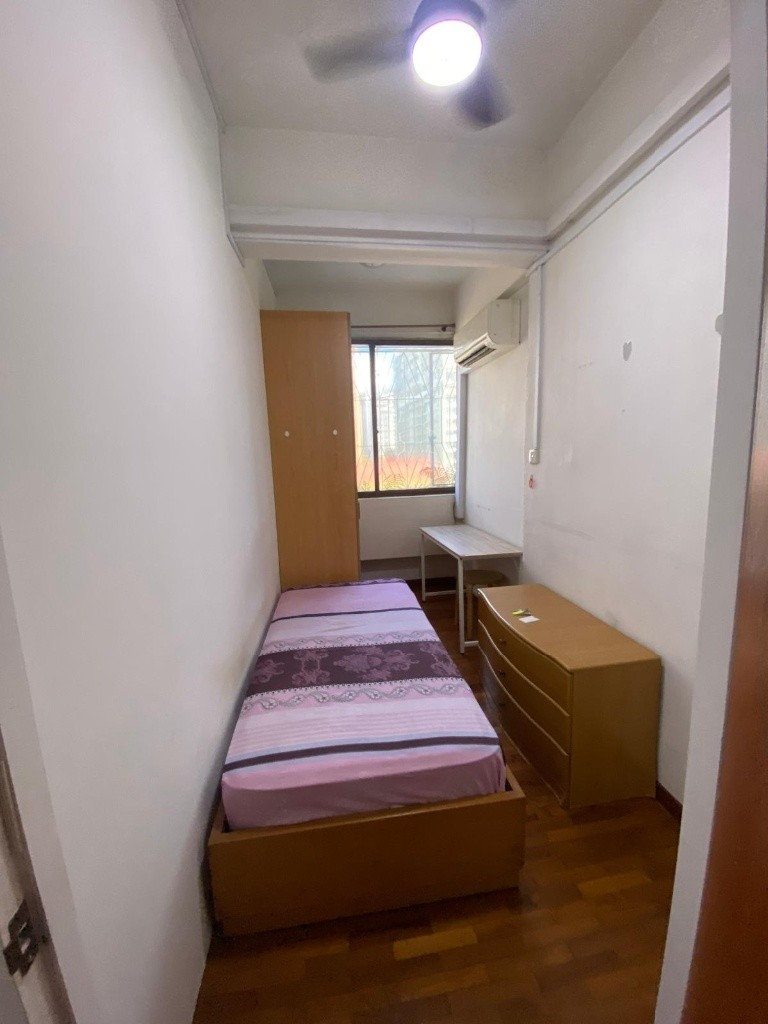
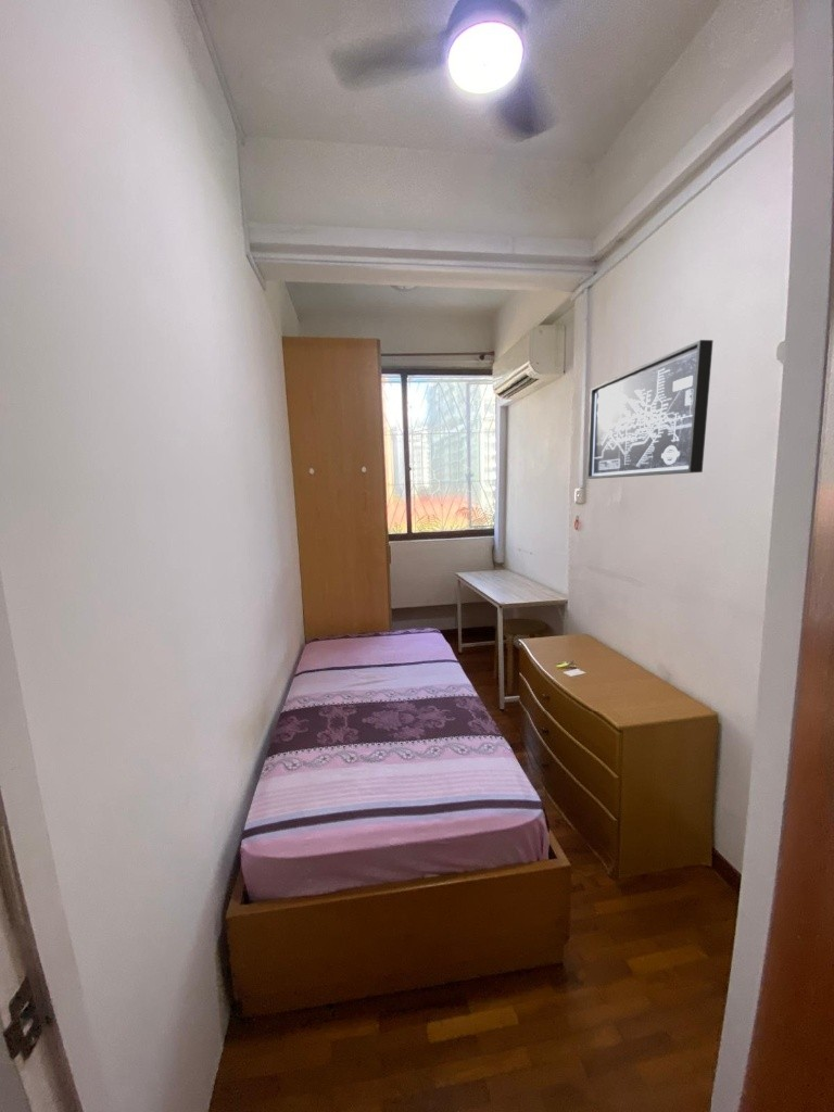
+ wall art [586,339,713,480]
